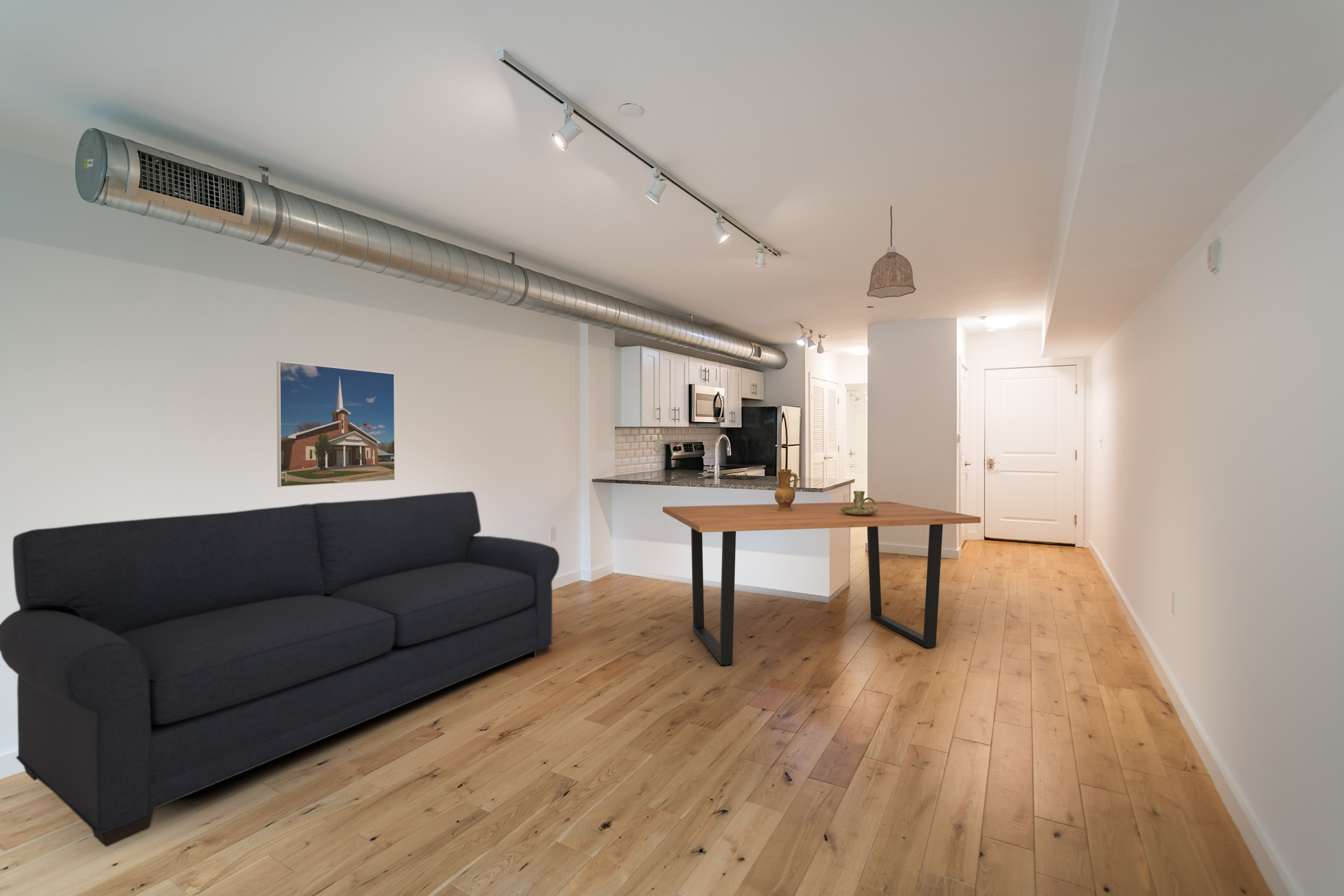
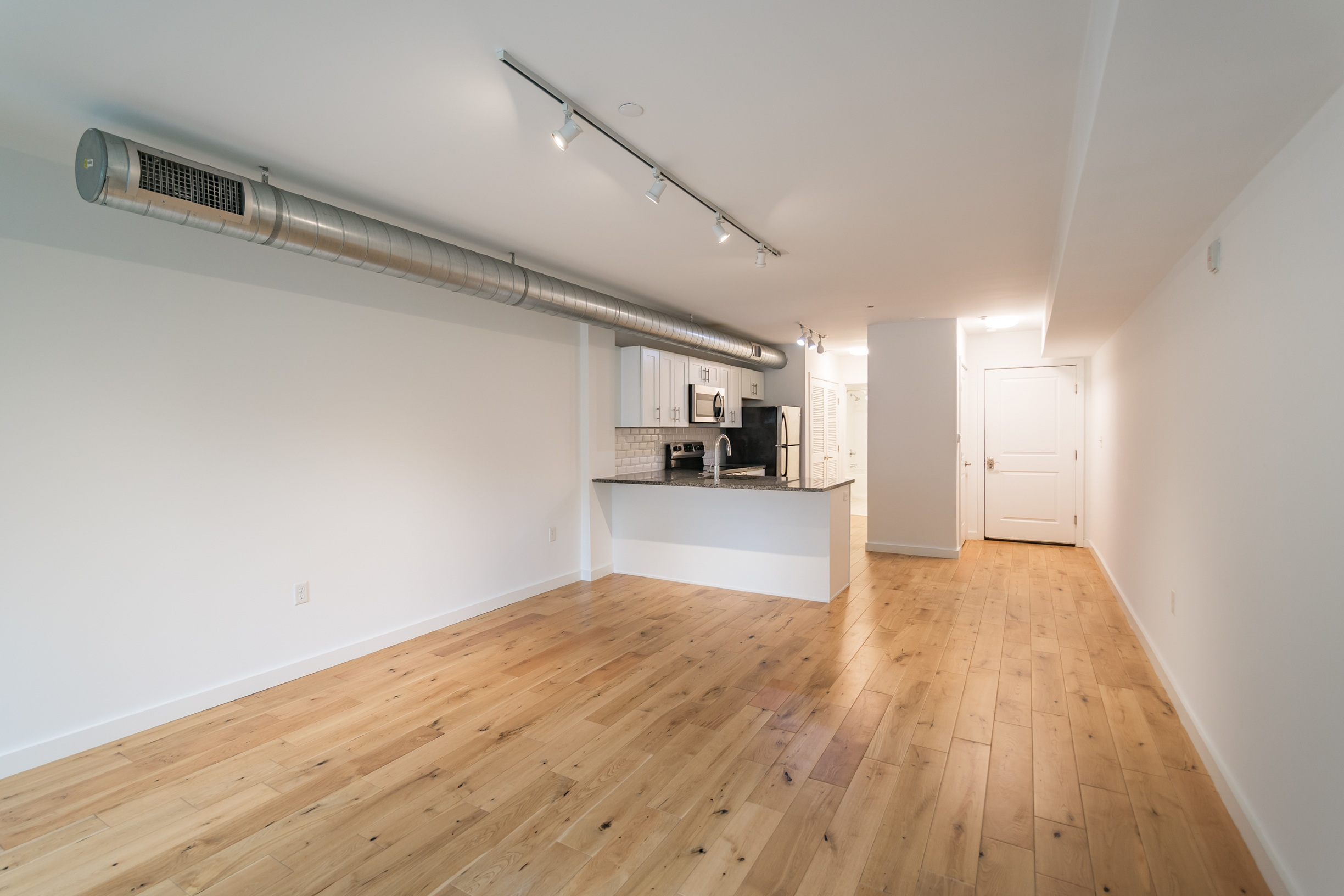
- dining table [662,501,981,665]
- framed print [276,361,396,488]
- candle holder [841,490,878,516]
- sofa [0,491,560,848]
- pendant lamp [866,205,916,299]
- ceramic jug [774,469,798,511]
